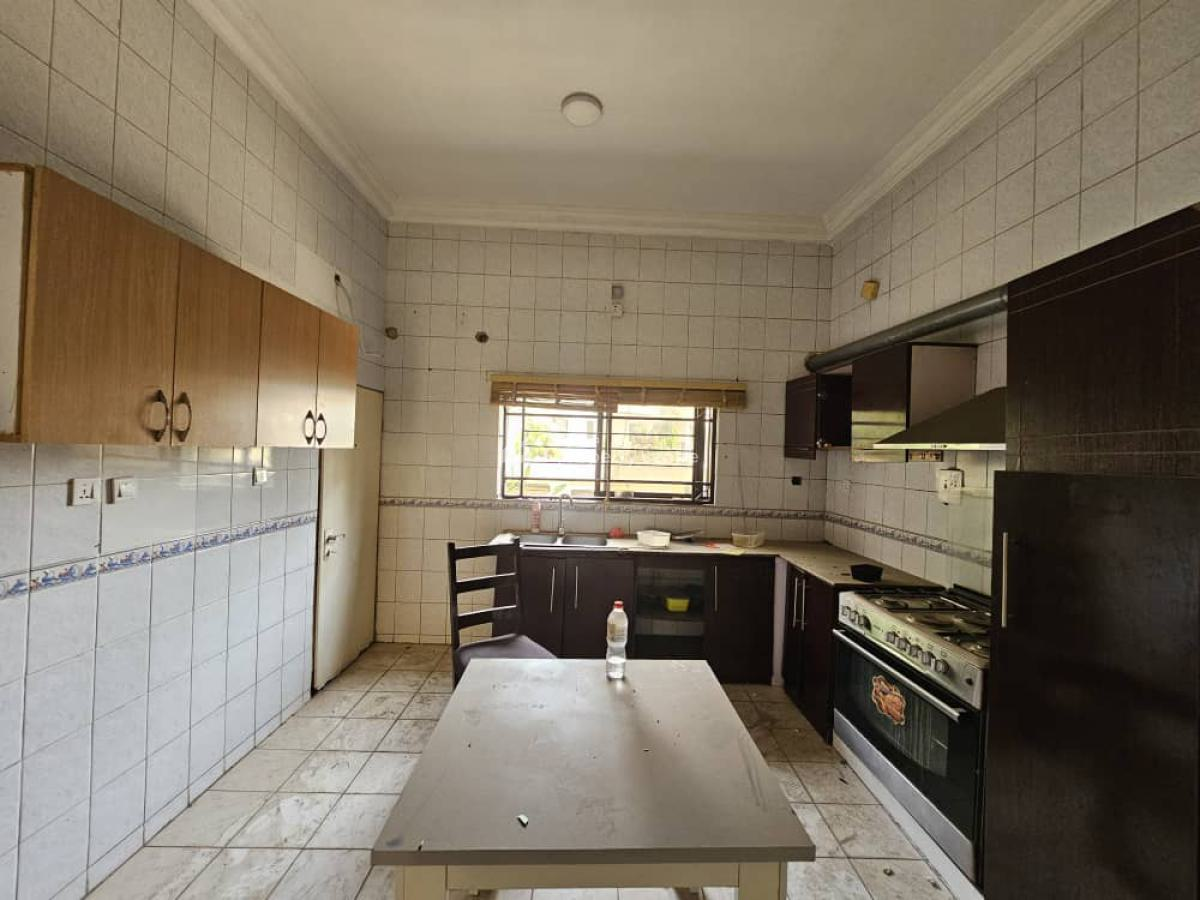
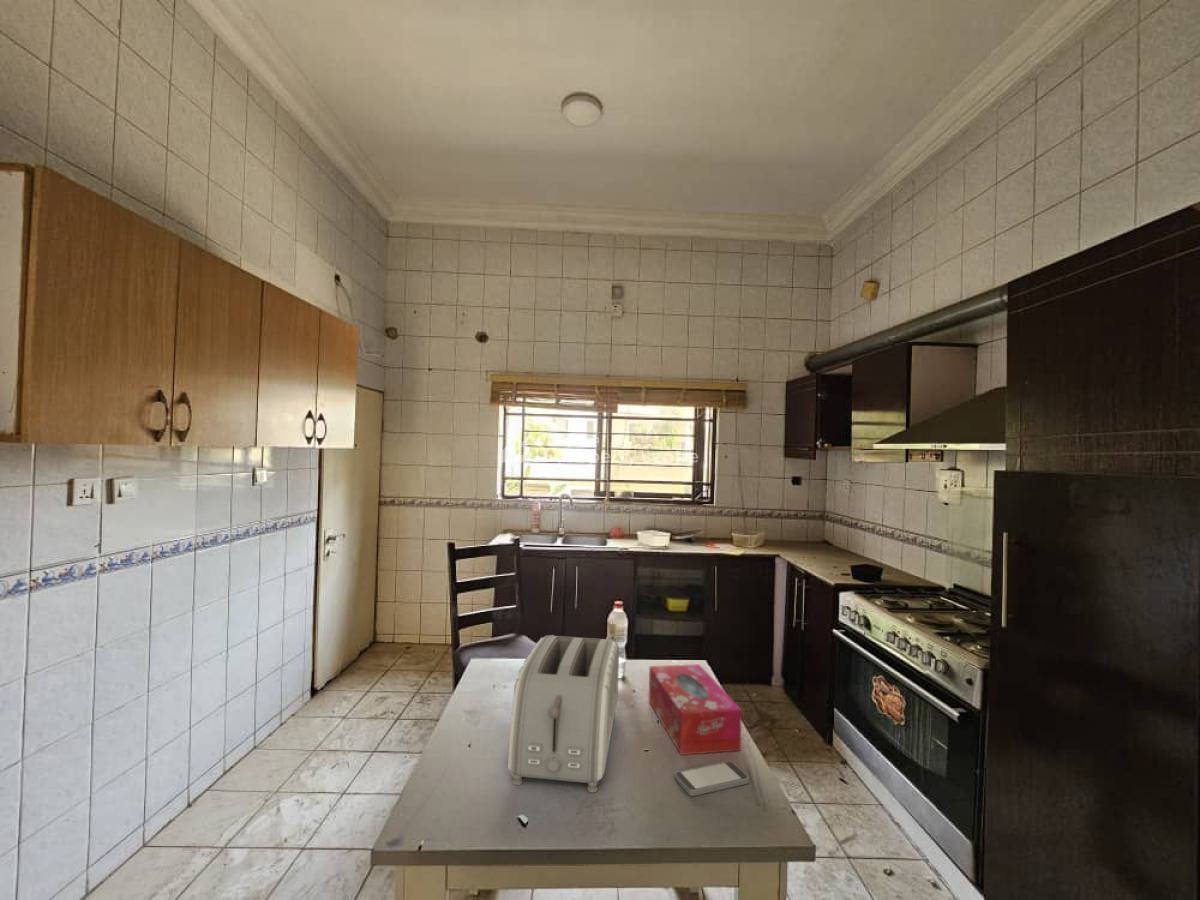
+ smartphone [674,760,750,797]
+ toaster [507,634,620,794]
+ tissue box [648,663,743,756]
